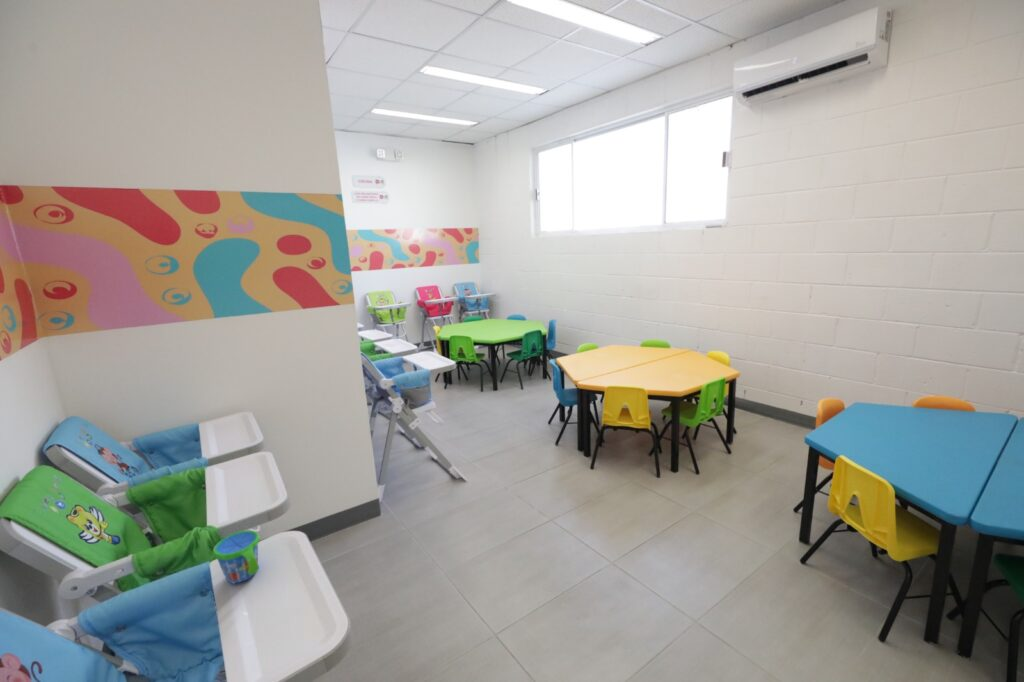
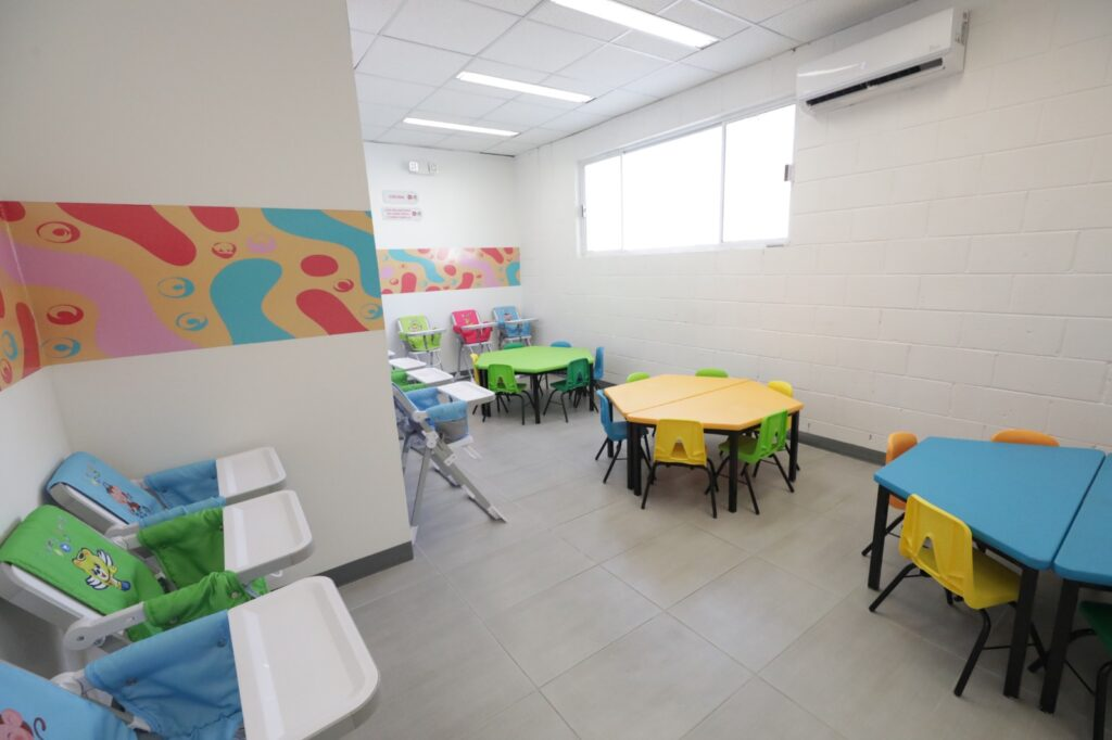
- snack cup [212,530,261,585]
